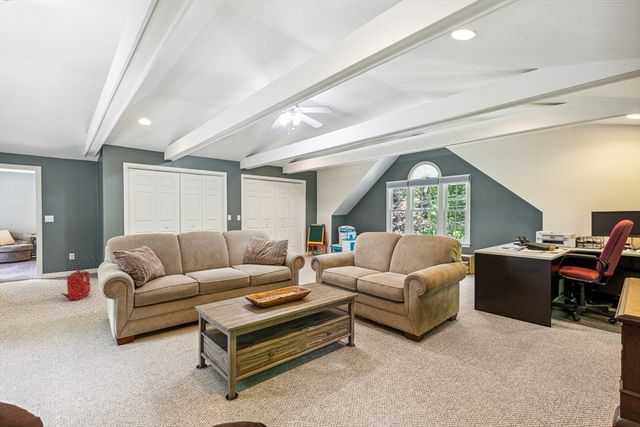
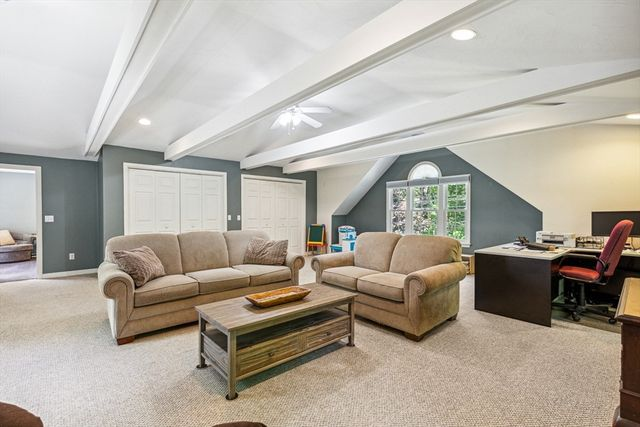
- backpack [61,269,91,302]
